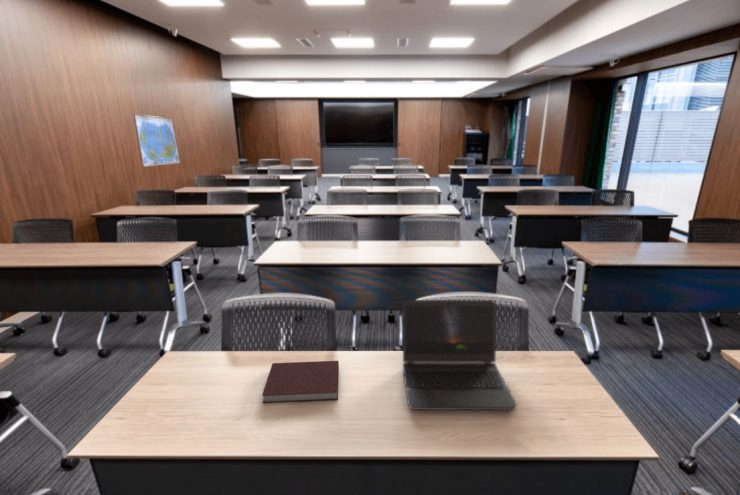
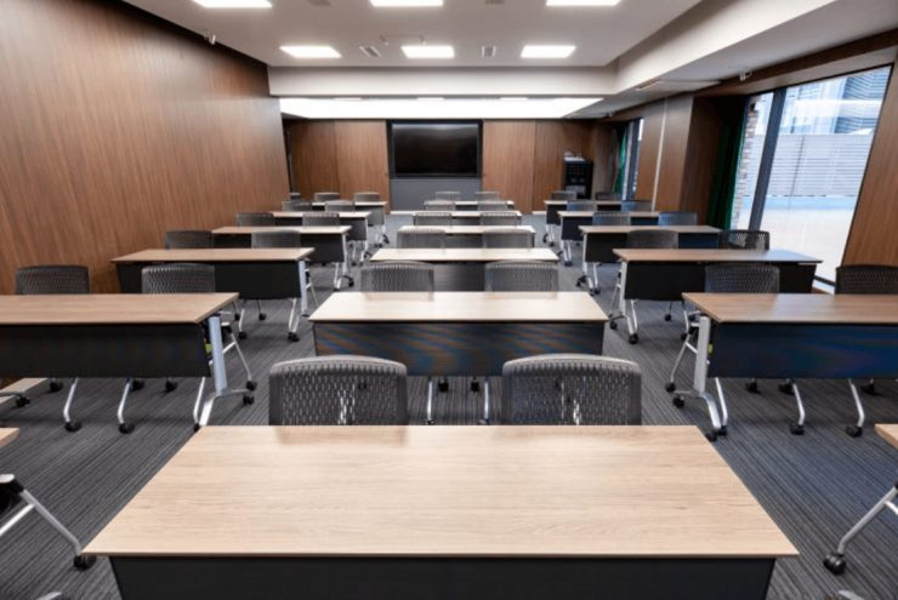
- notebook [261,360,340,404]
- laptop computer [402,299,518,411]
- world map [132,113,181,168]
